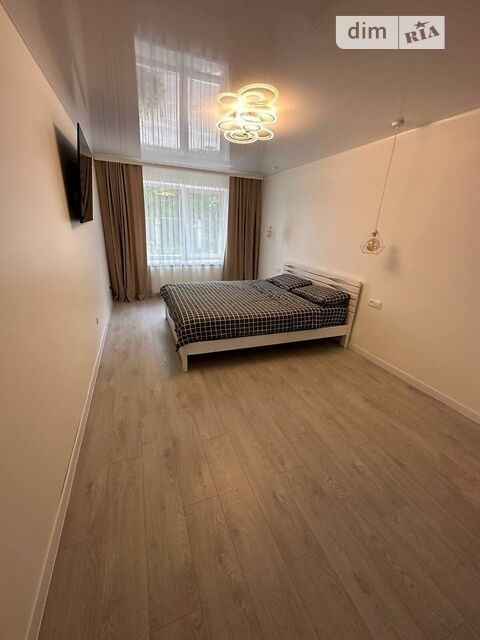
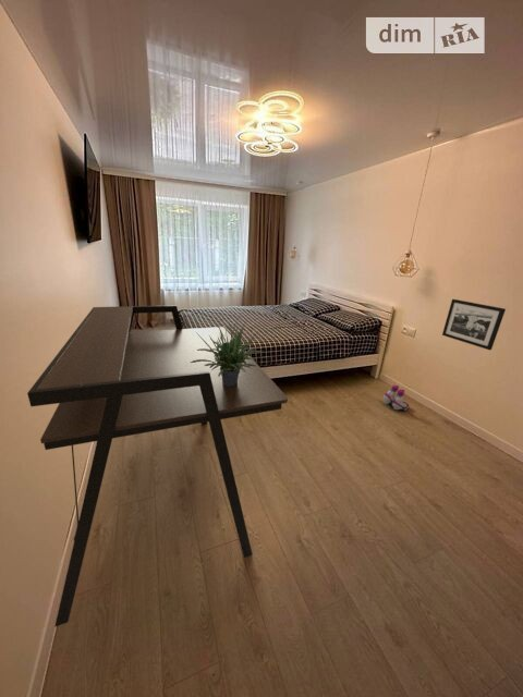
+ potted plant [190,320,263,387]
+ picture frame [441,298,507,351]
+ boots [382,383,410,412]
+ desk [26,304,289,627]
